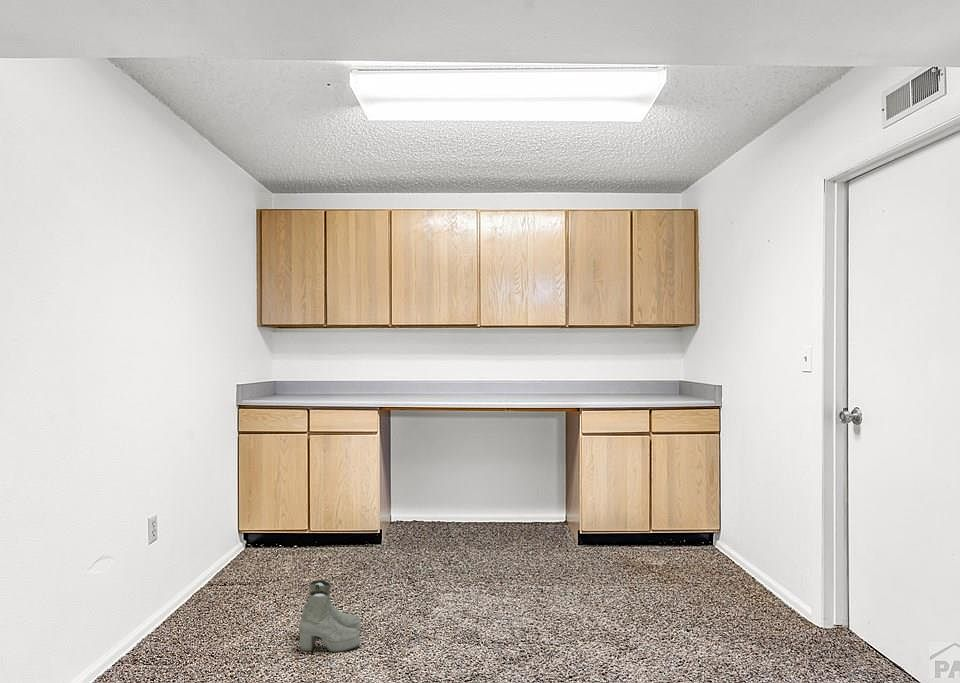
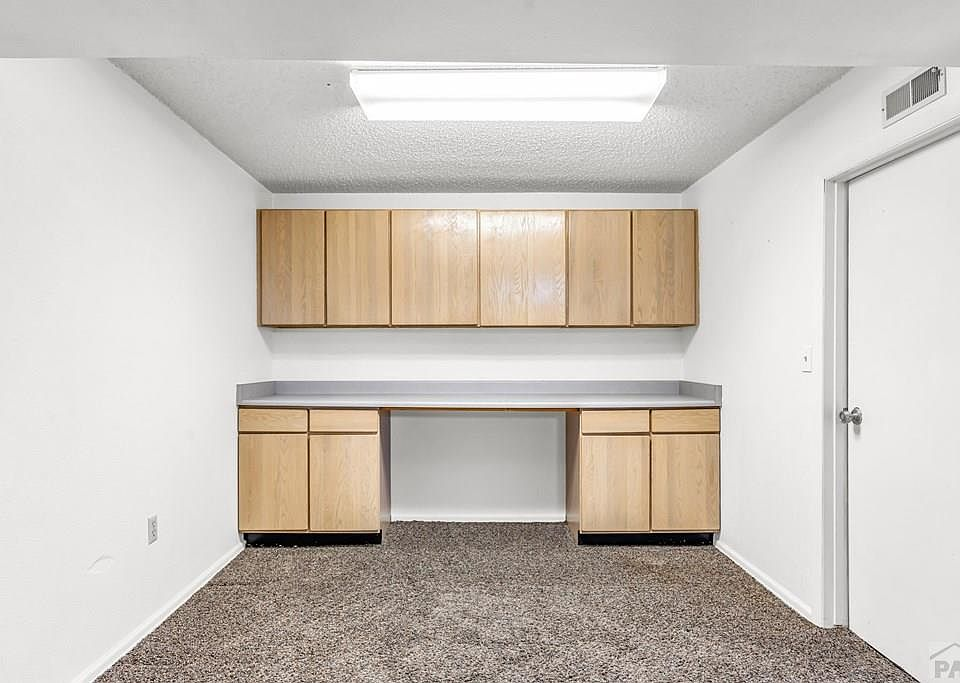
- boots [298,579,362,653]
